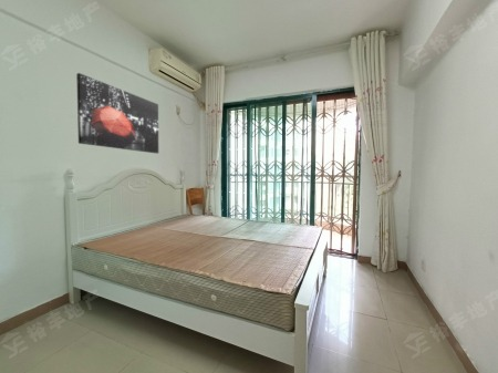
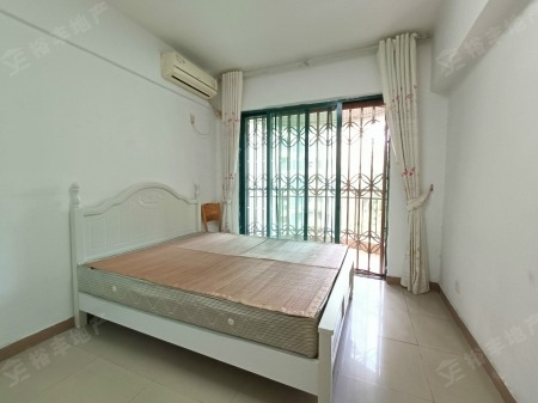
- wall art [75,72,159,155]
